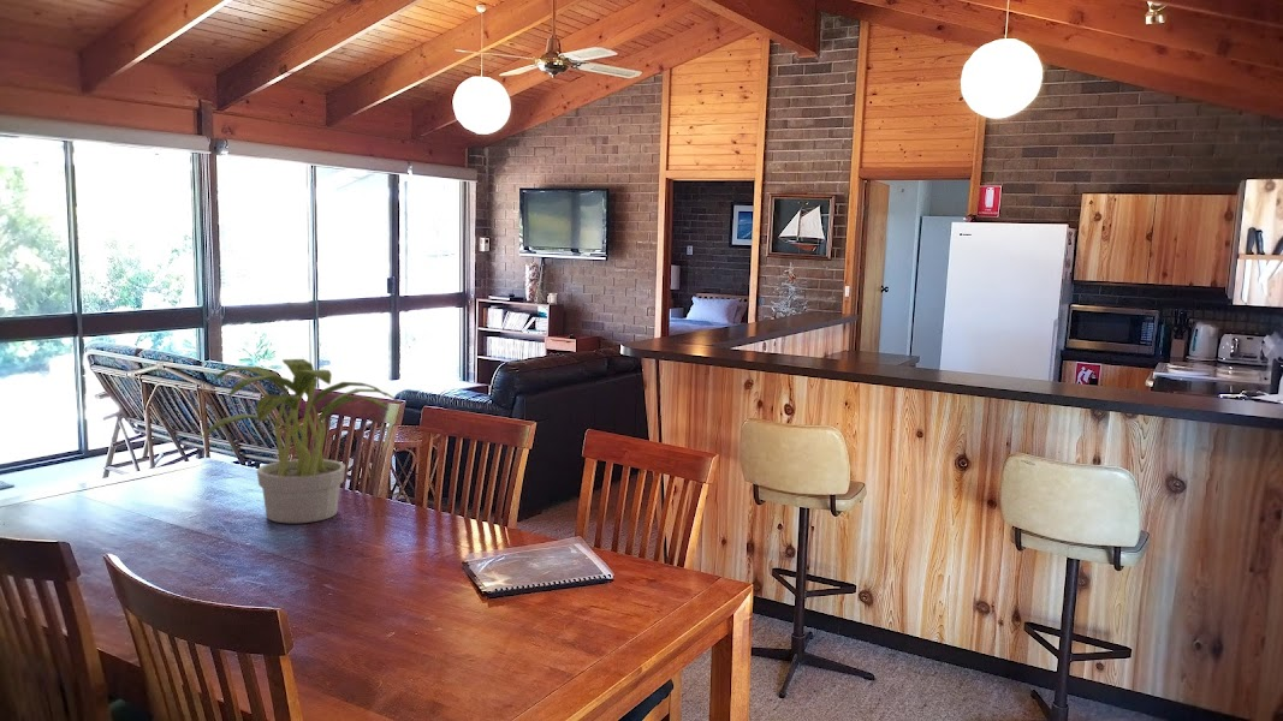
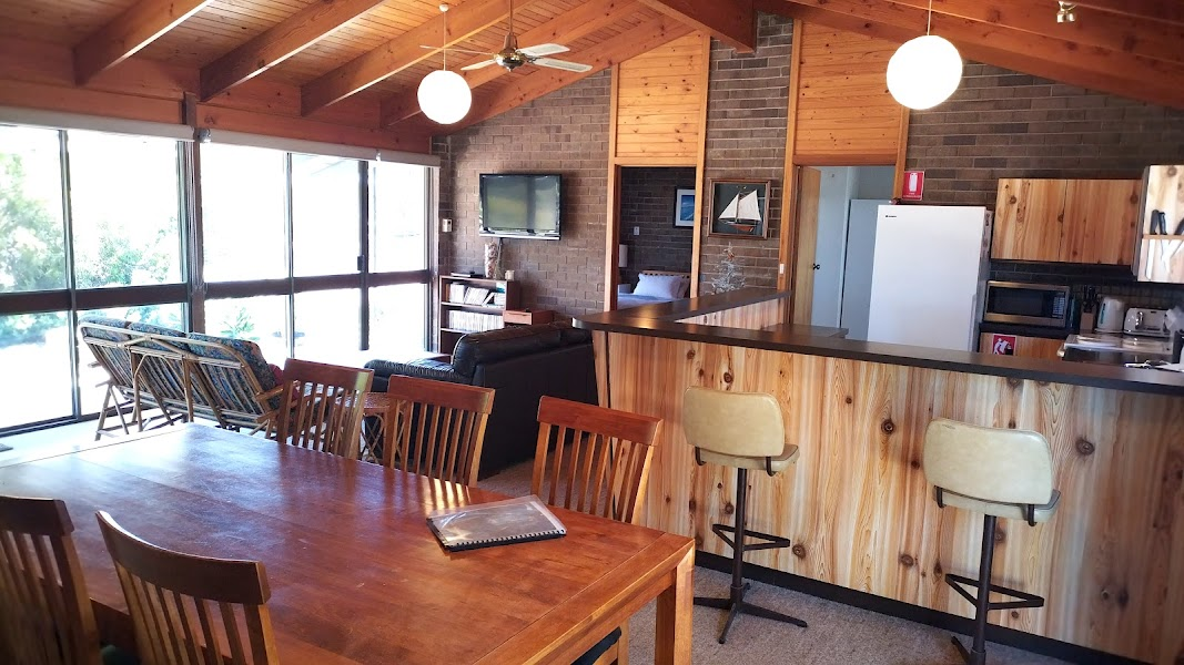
- potted plant [201,358,399,524]
